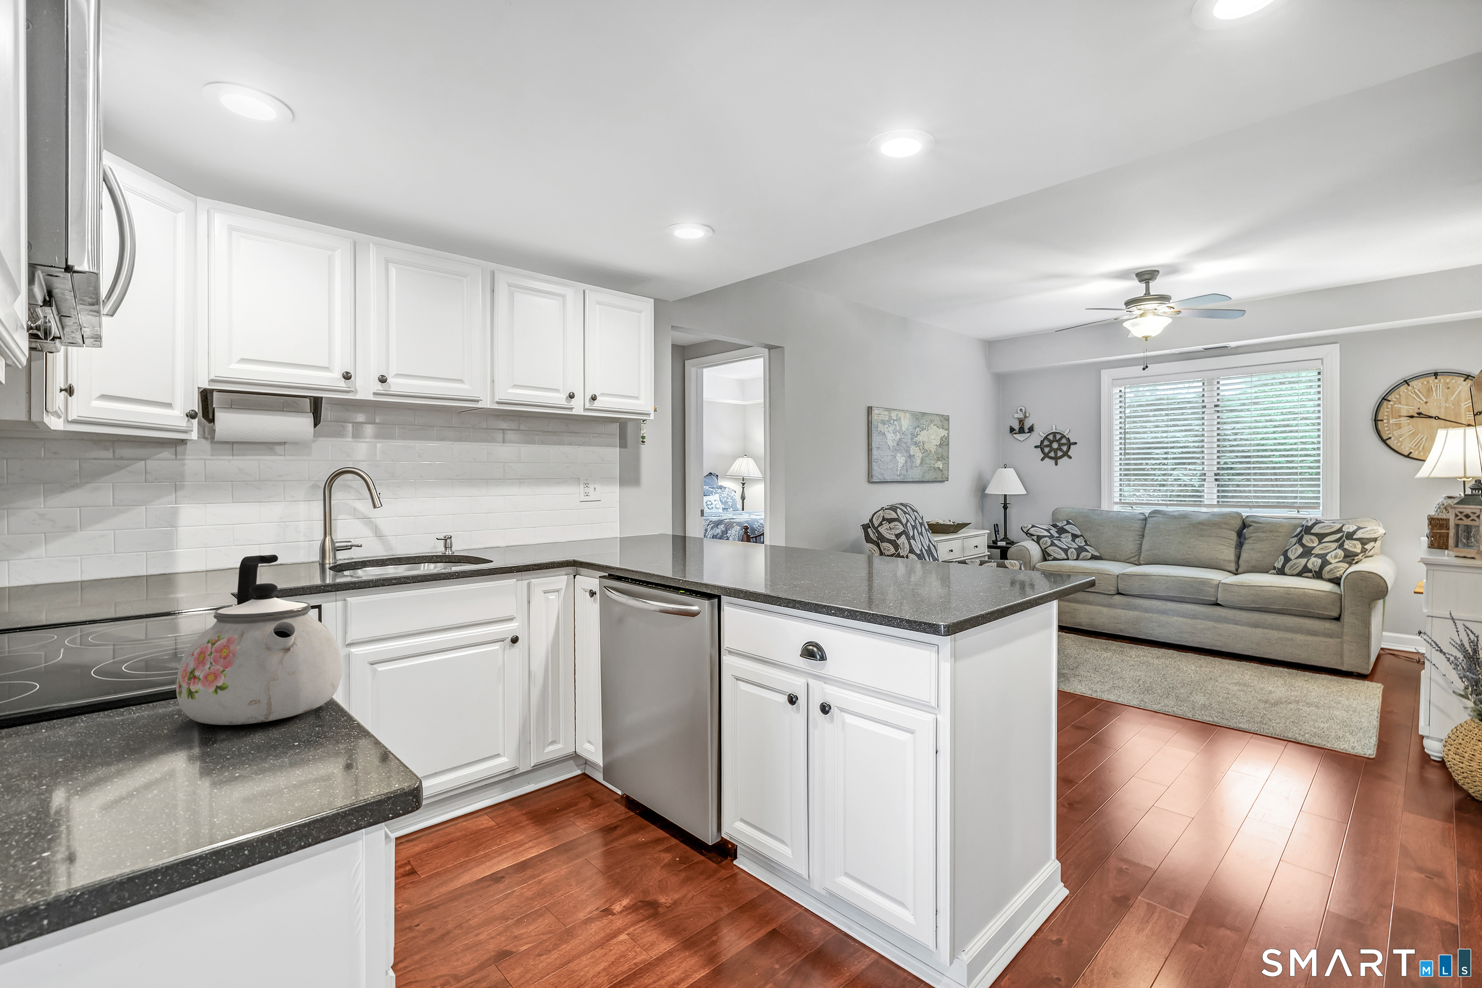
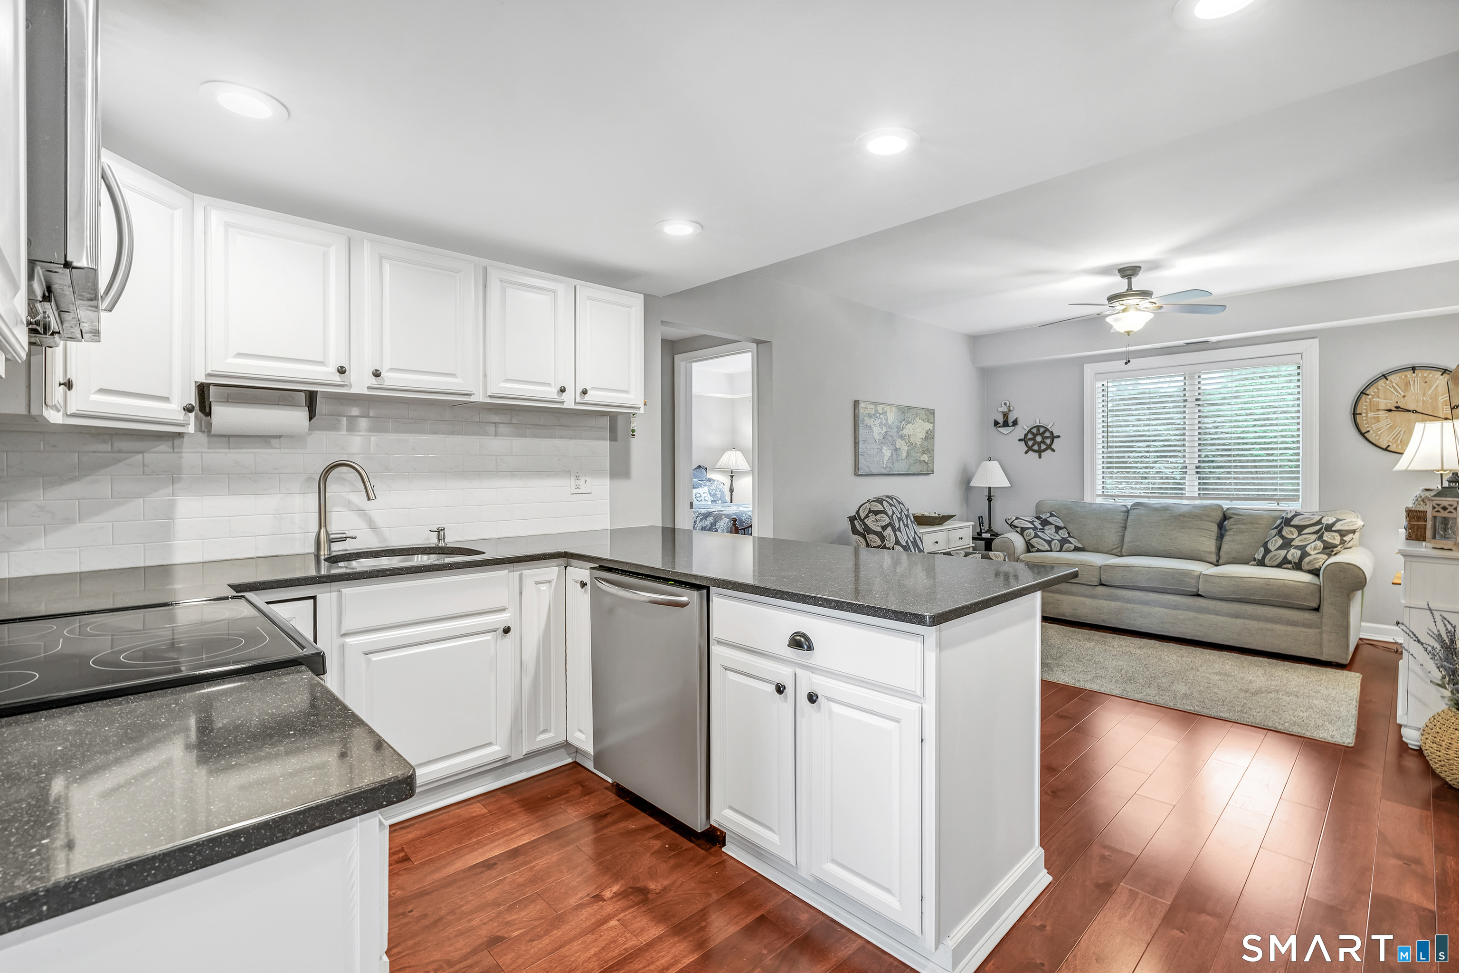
- kettle [175,555,343,726]
